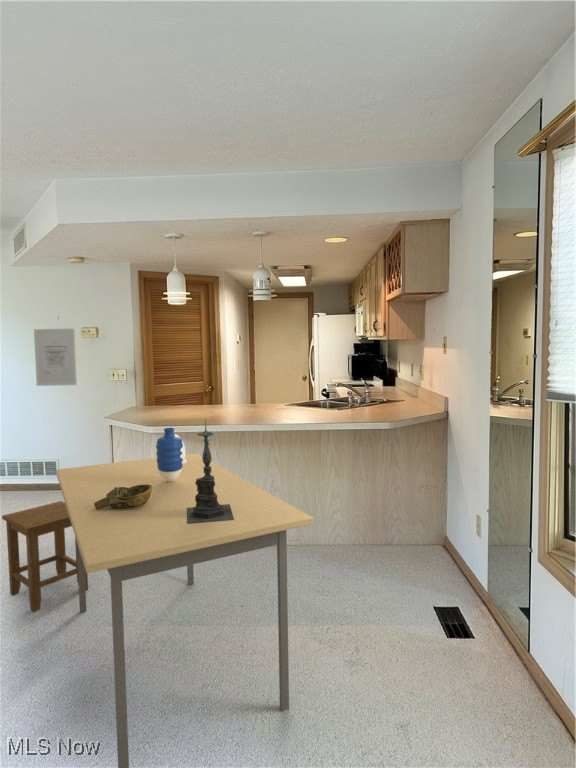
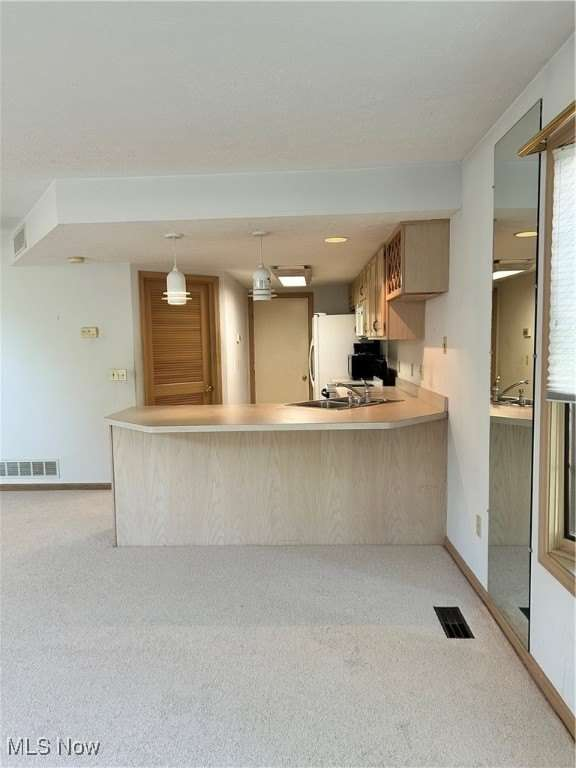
- decorative bowl [94,484,153,509]
- stool [1,500,89,613]
- dining table [55,452,314,768]
- candle holder [187,418,234,524]
- wall art [33,328,78,387]
- vase [155,427,187,482]
